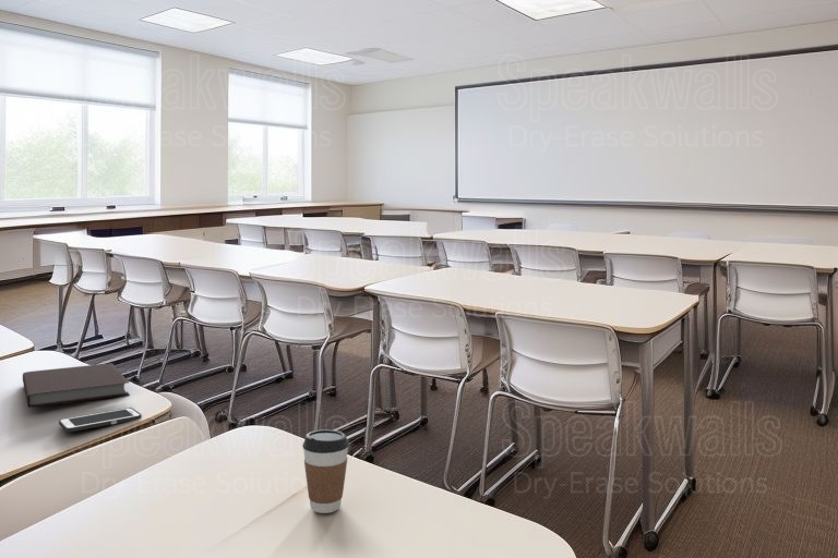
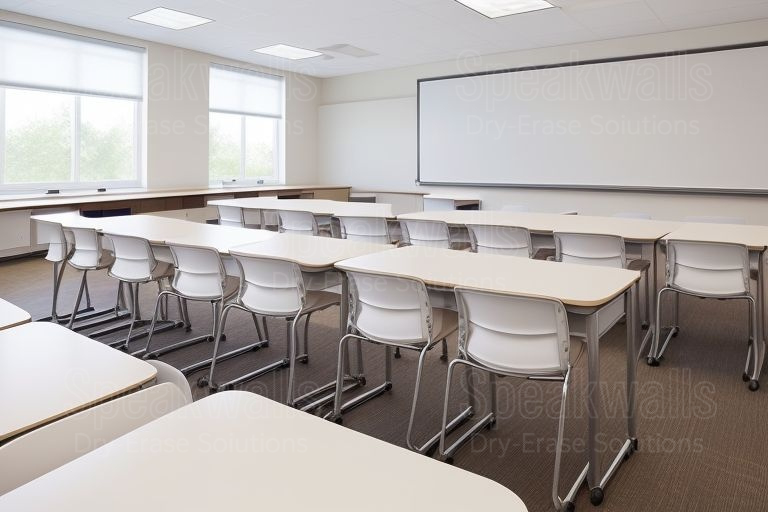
- notebook [22,362,130,409]
- coffee cup [301,428,350,514]
- cell phone [58,407,143,433]
